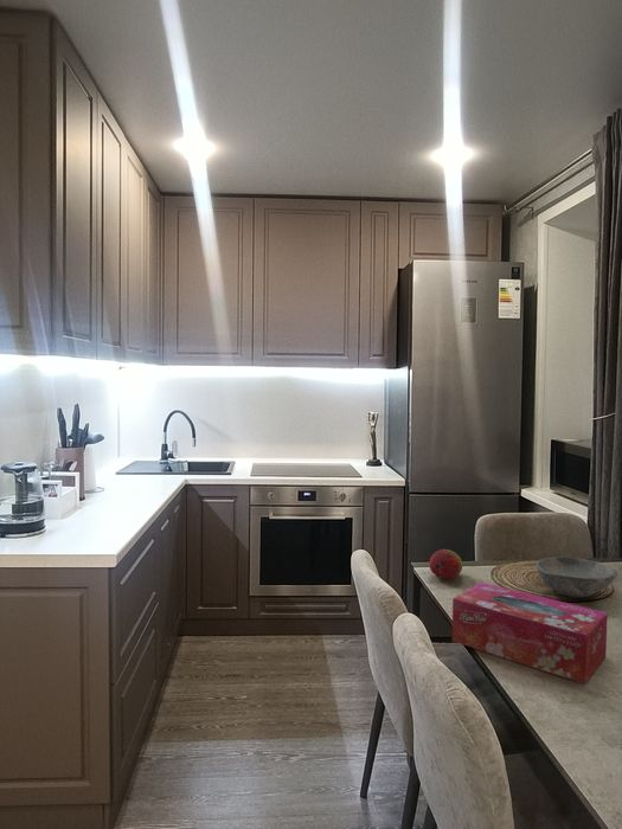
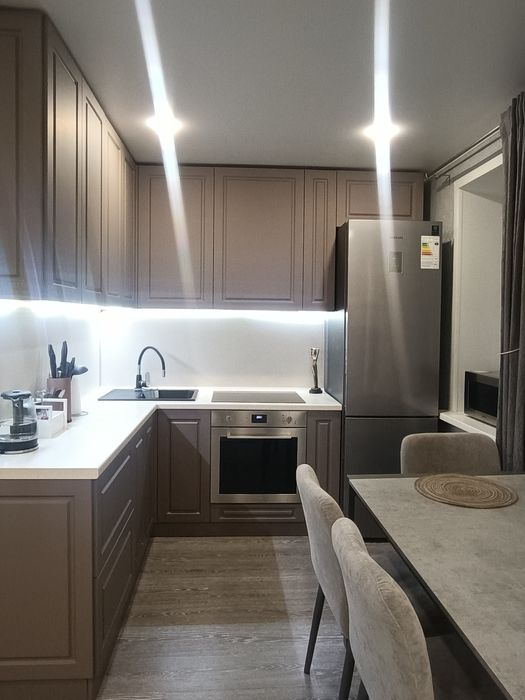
- bowl [534,557,618,599]
- tissue box [451,581,609,686]
- fruit [428,548,463,579]
